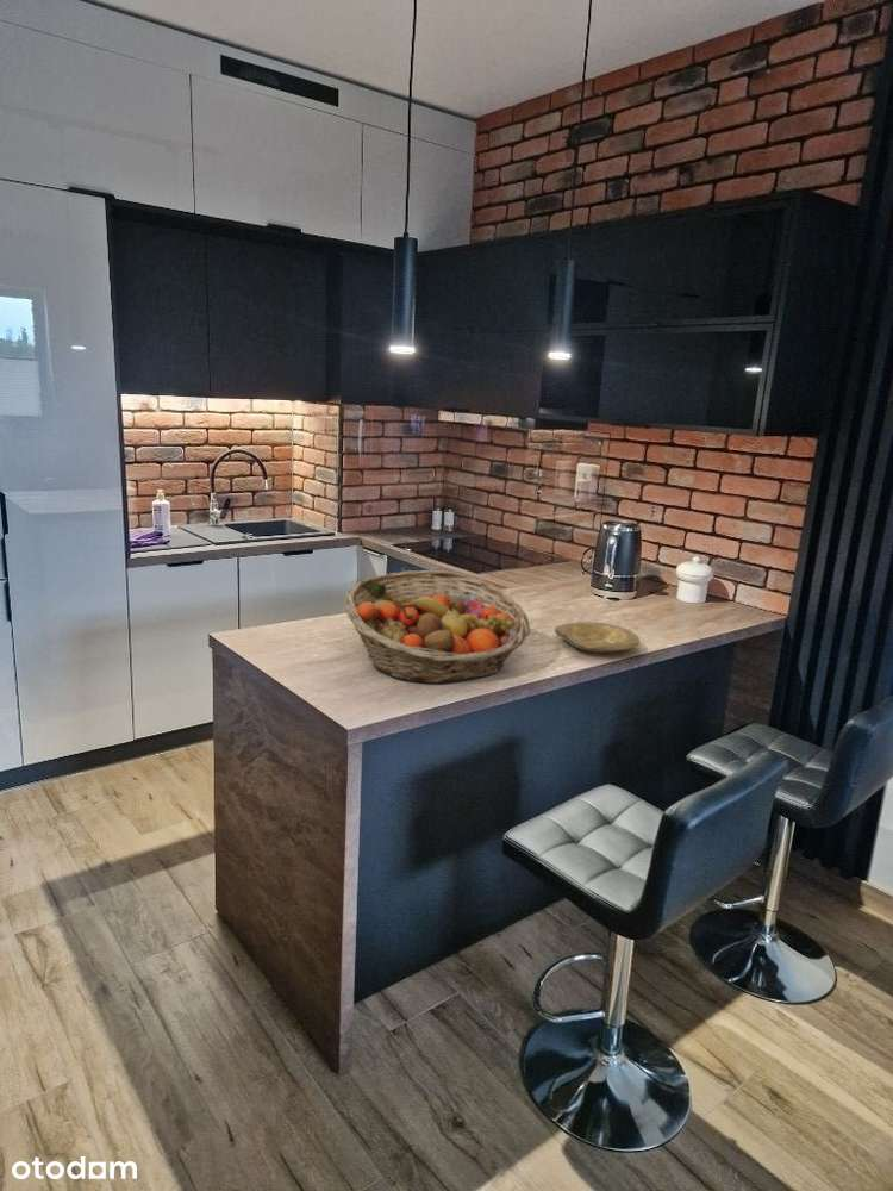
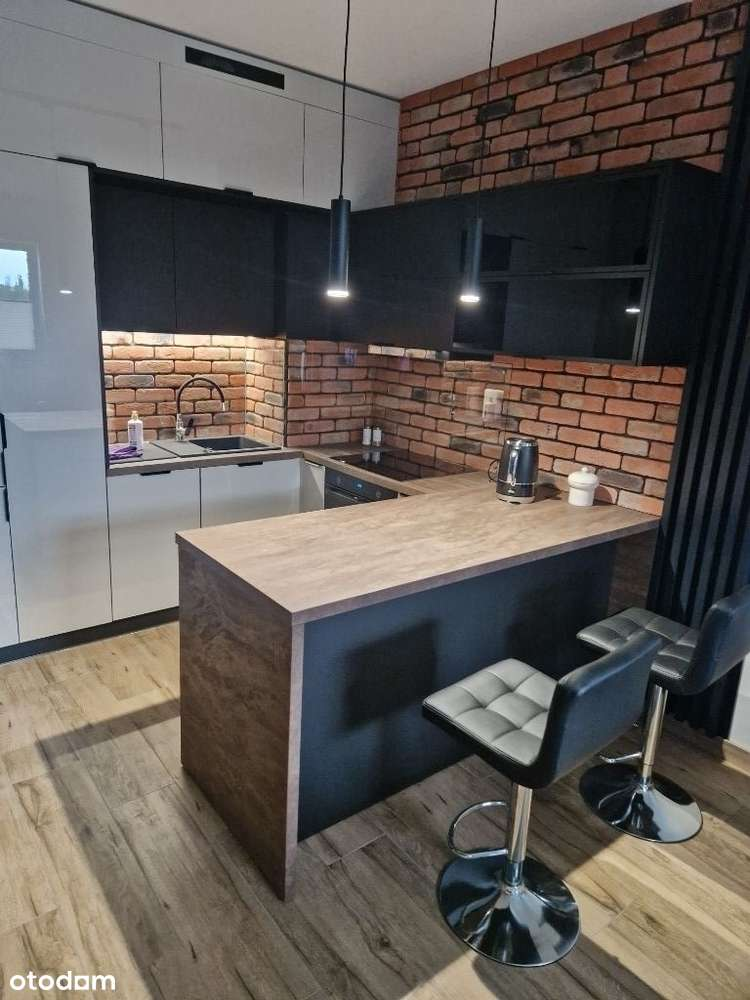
- plate [554,621,641,654]
- fruit basket [344,569,531,685]
